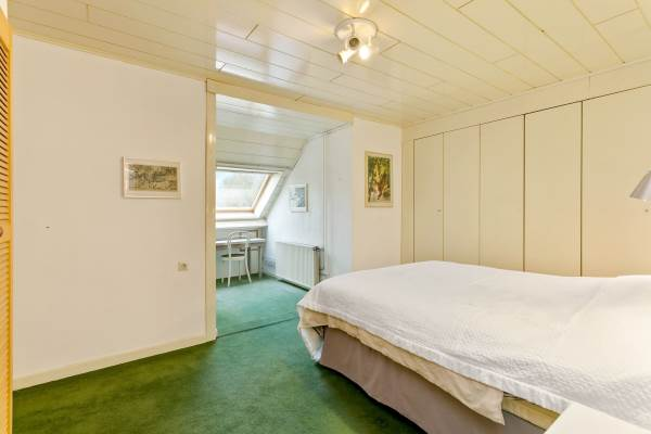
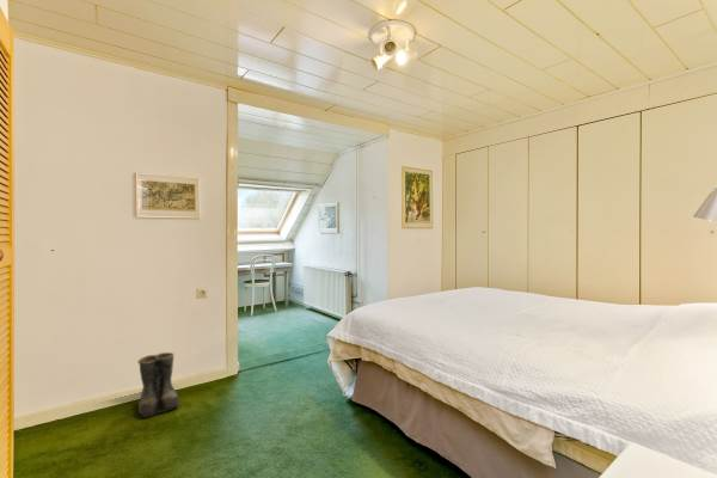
+ boots [136,351,180,418]
